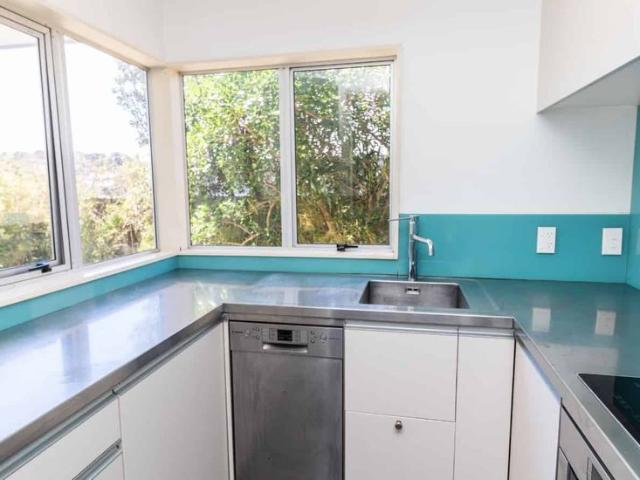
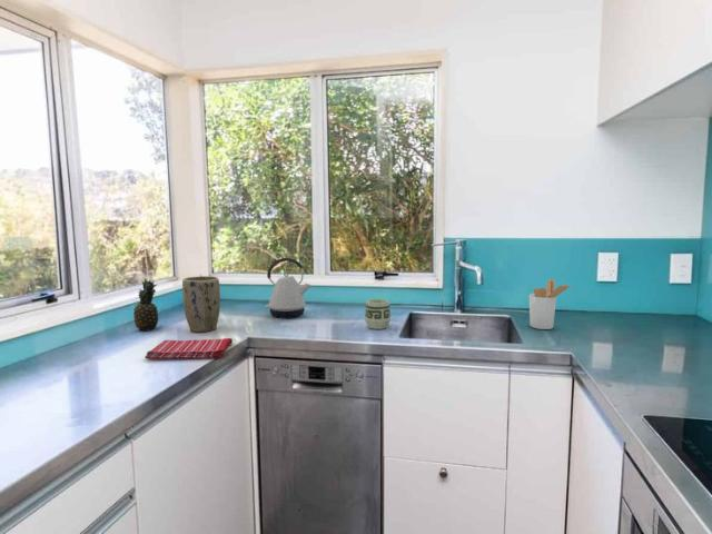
+ kettle [264,257,312,319]
+ plant pot [181,275,221,333]
+ dish towel [144,337,234,360]
+ fruit [132,278,159,332]
+ utensil holder [528,278,573,330]
+ cup [364,298,392,330]
